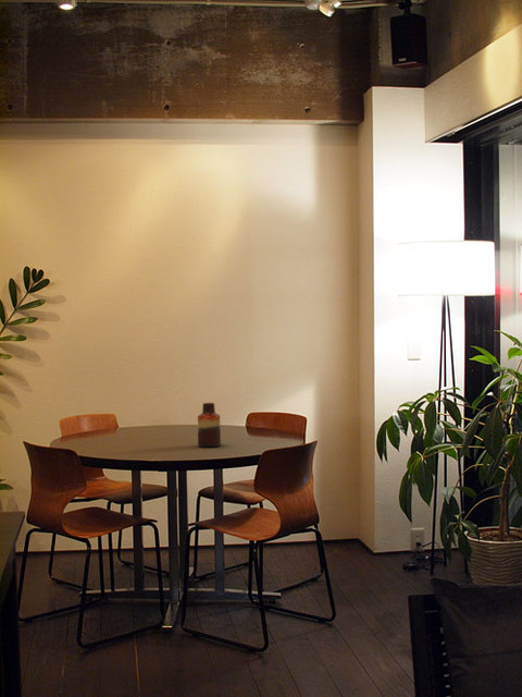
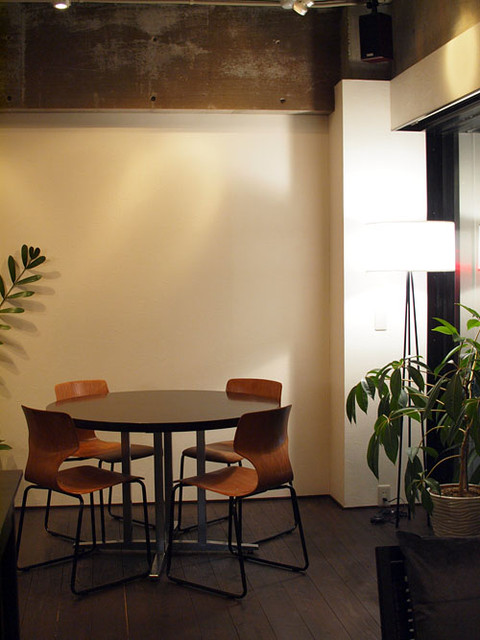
- vase [197,402,222,448]
